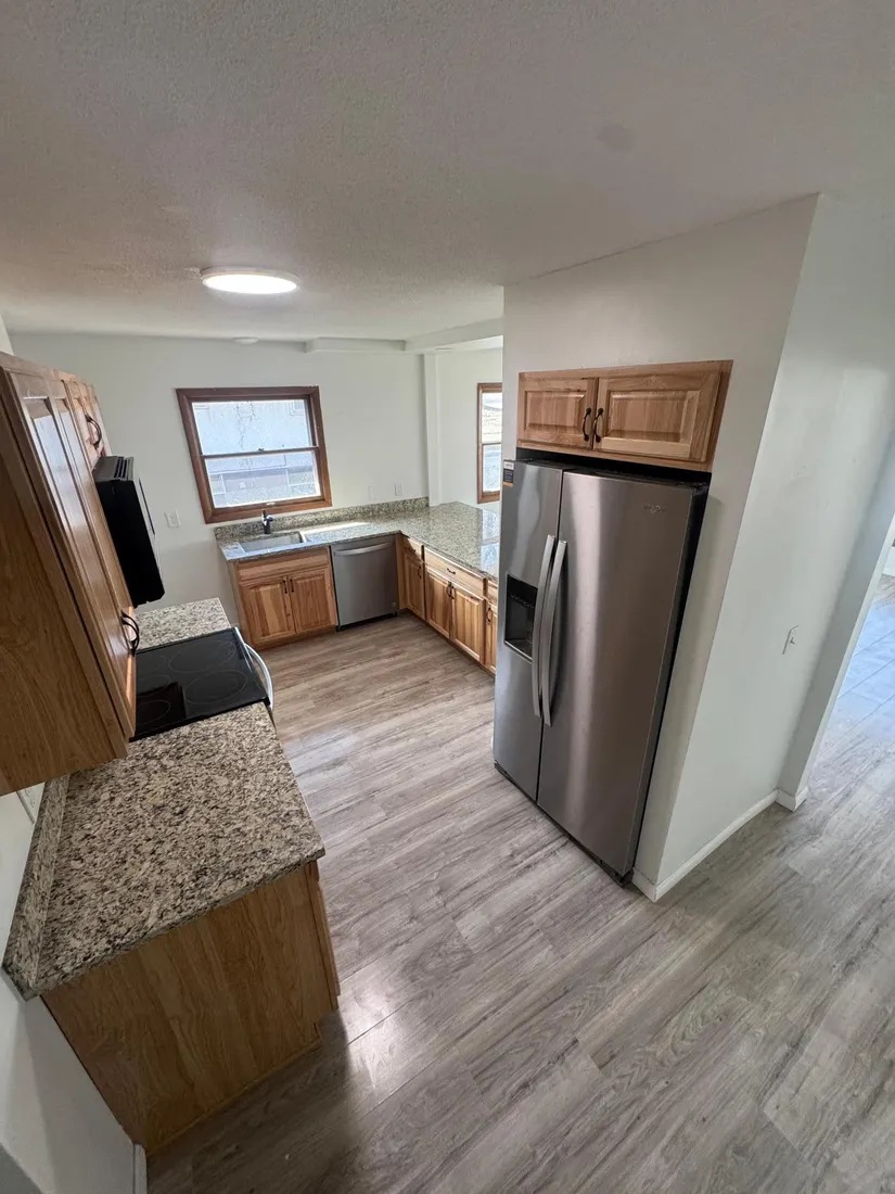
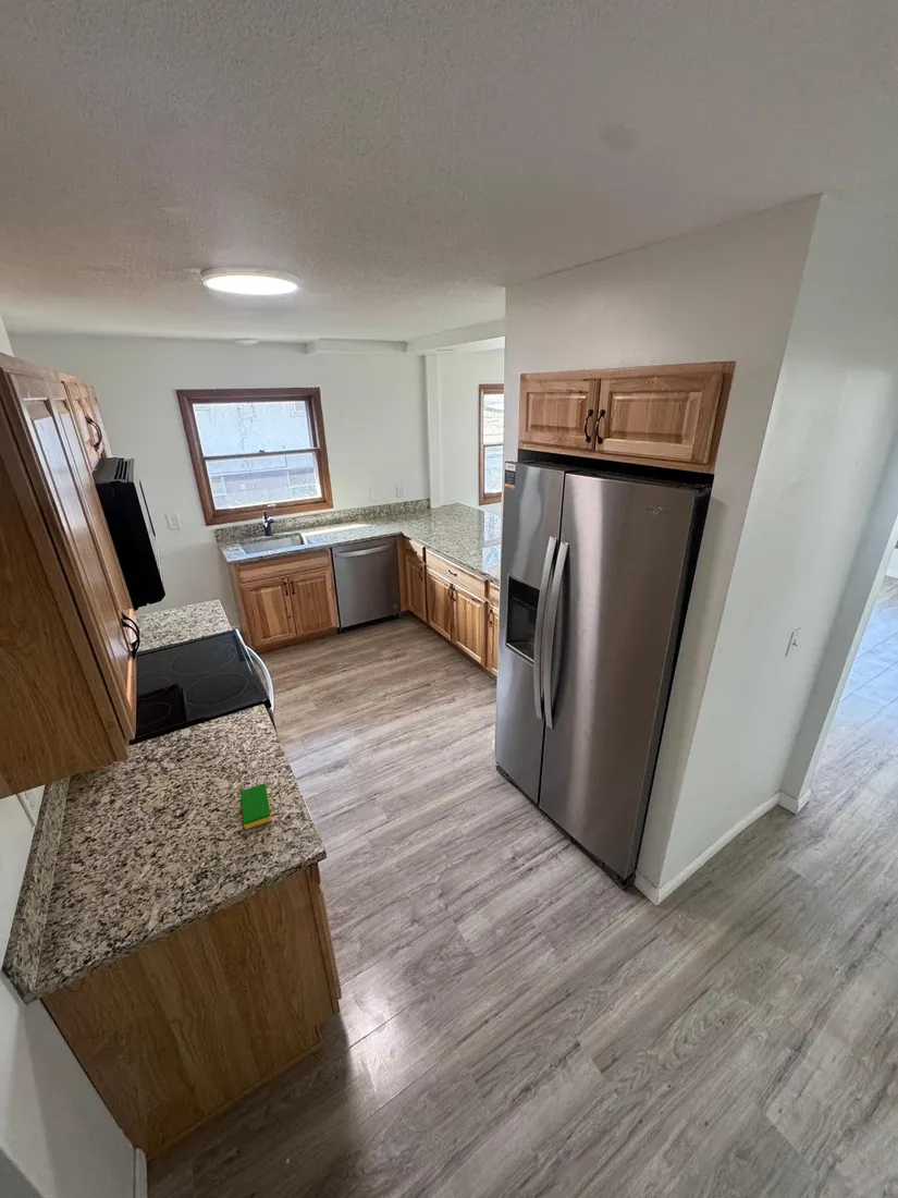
+ dish sponge [239,782,272,830]
